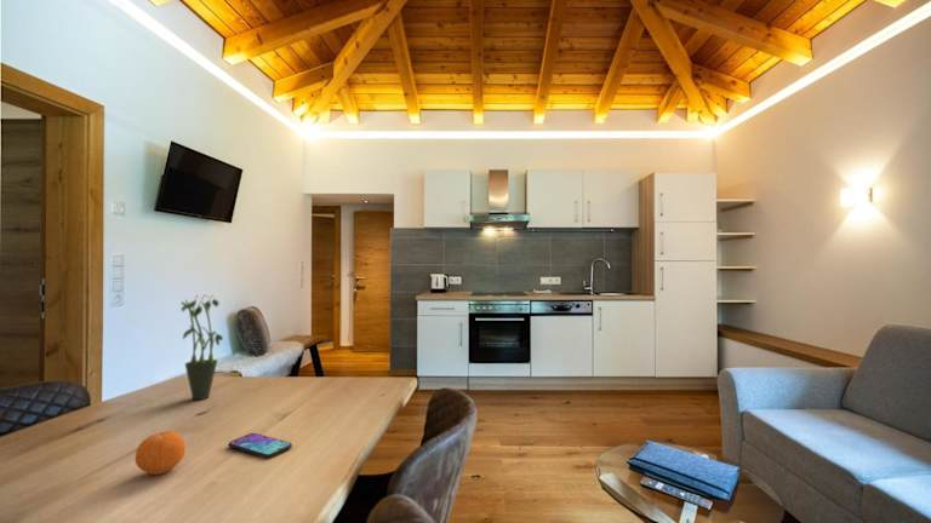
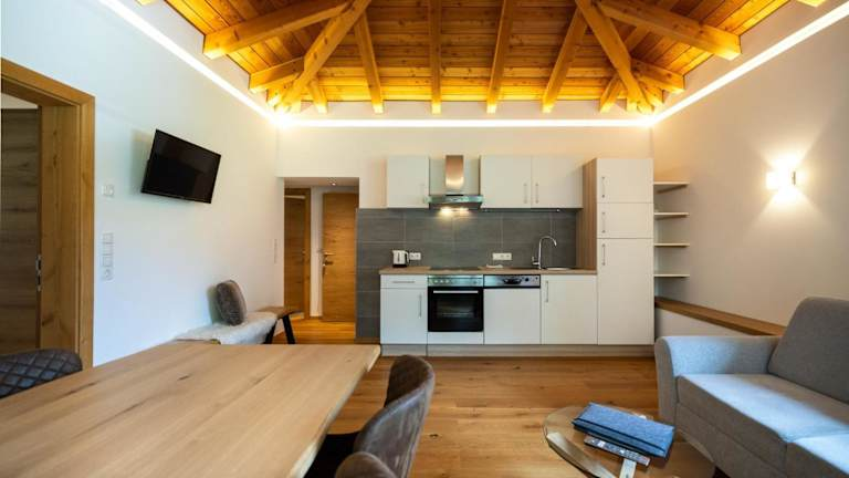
- potted plant [179,293,224,401]
- smartphone [227,432,293,459]
- fruit [135,430,187,476]
